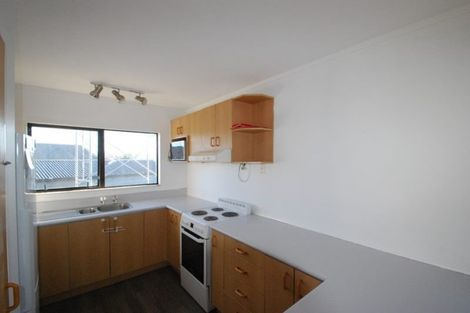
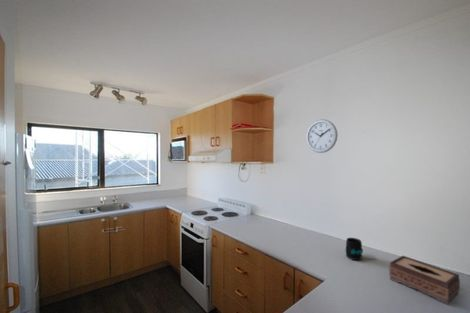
+ tissue box [388,255,461,305]
+ wall clock [305,119,339,154]
+ mug [345,237,364,261]
